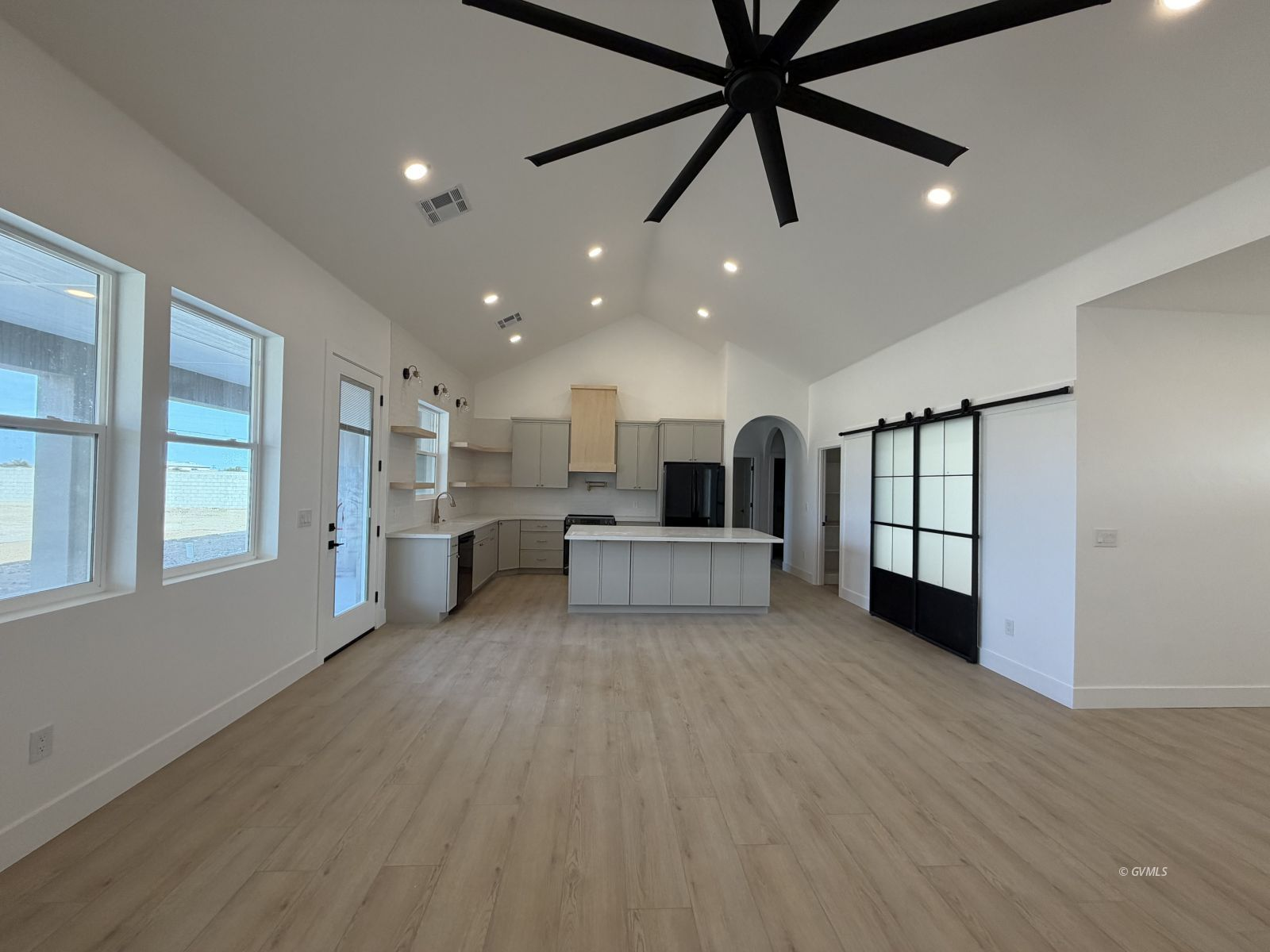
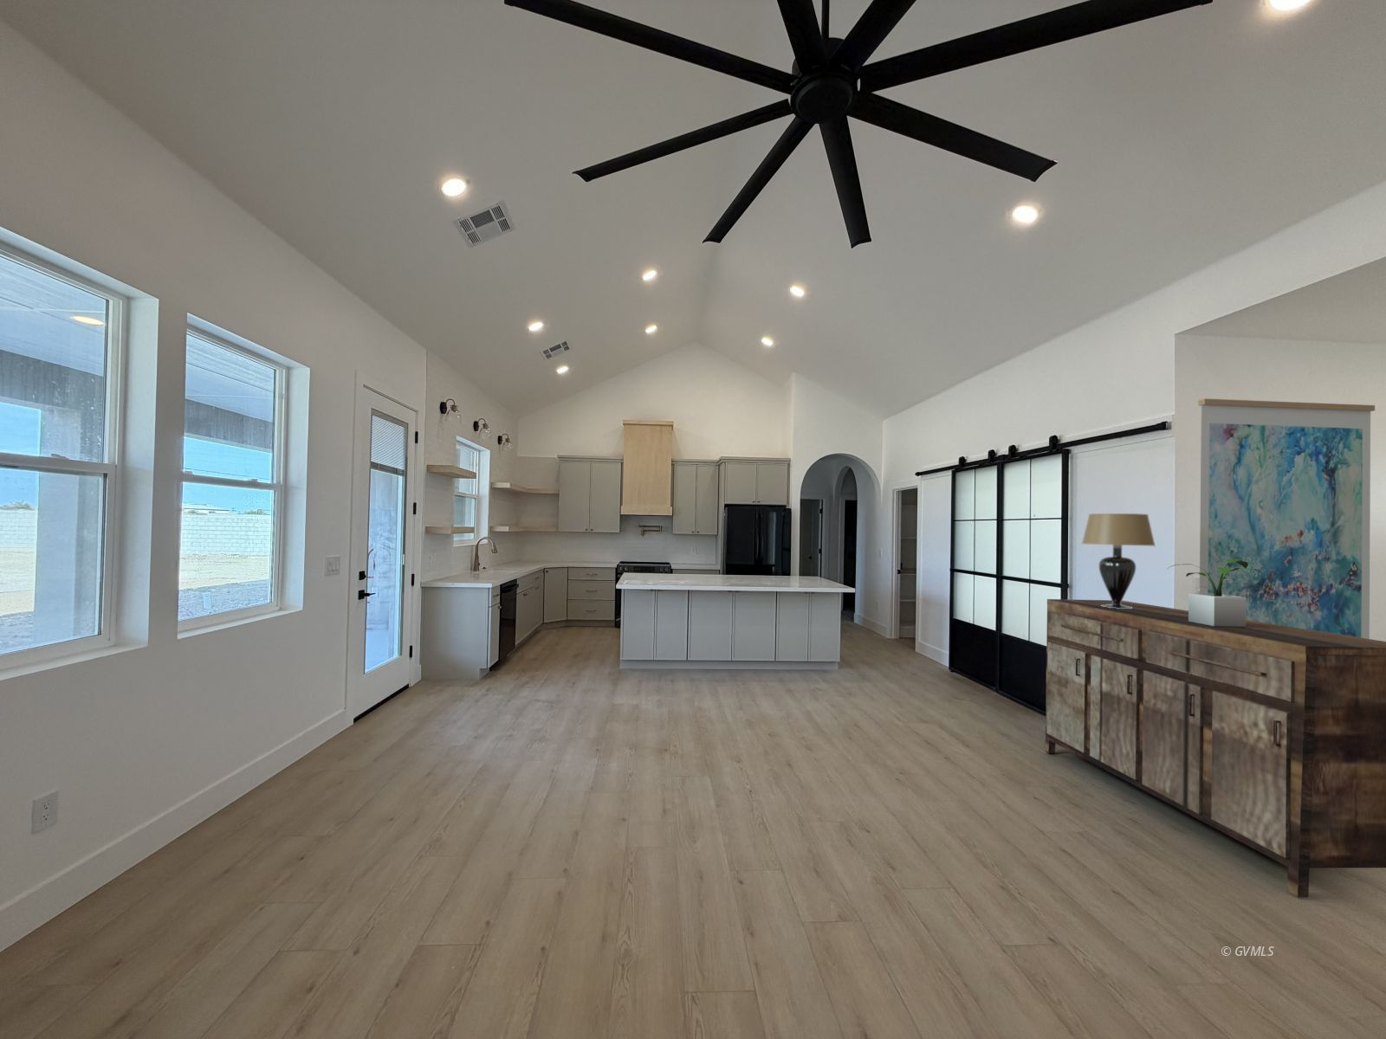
+ potted plant [1166,559,1262,626]
+ sideboard [1044,598,1386,898]
+ wall art [1197,397,1375,638]
+ table lamp [1082,513,1156,609]
